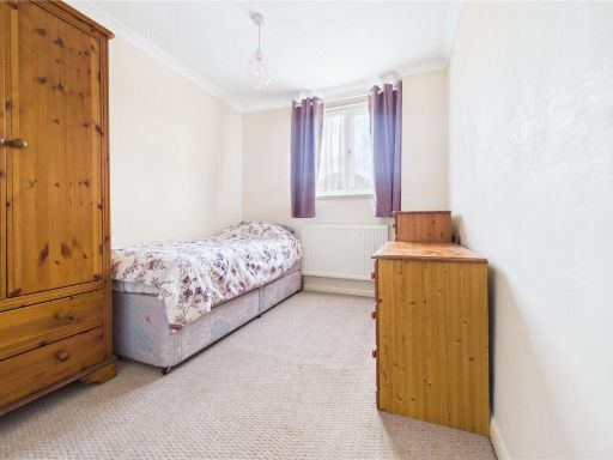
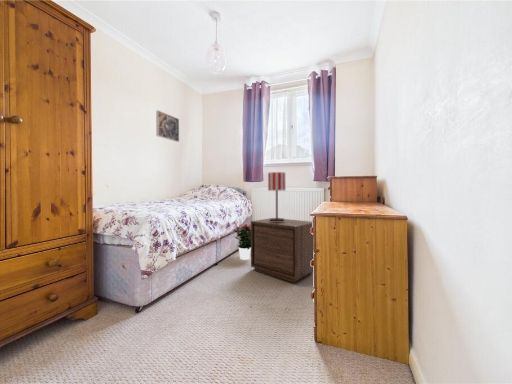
+ nightstand [250,218,314,283]
+ table lamp [267,171,287,222]
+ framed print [155,109,180,143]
+ potted flower [232,223,251,261]
